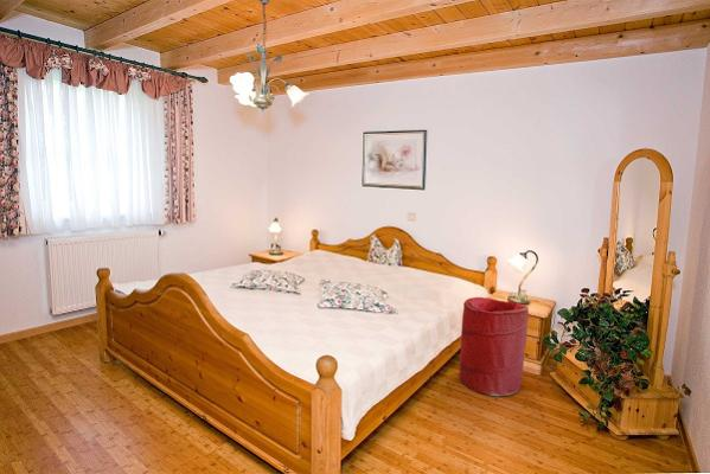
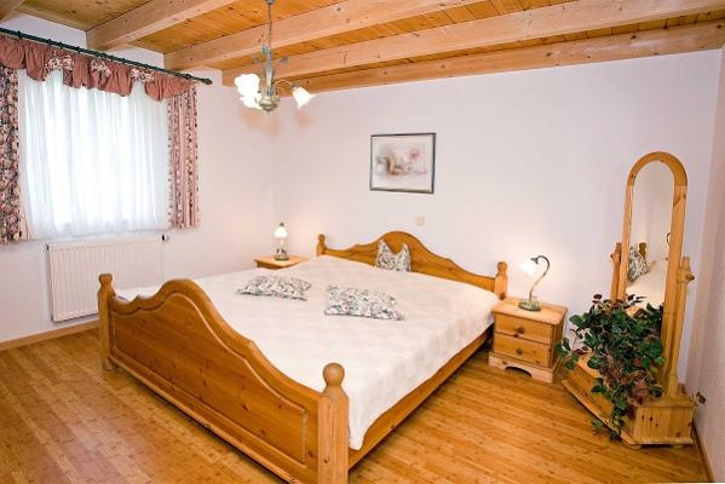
- laundry hamper [459,296,530,397]
